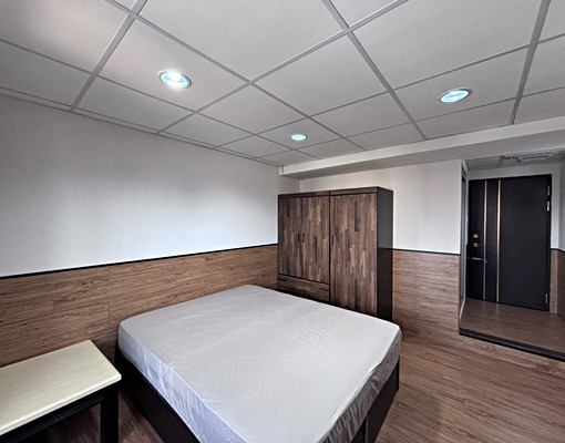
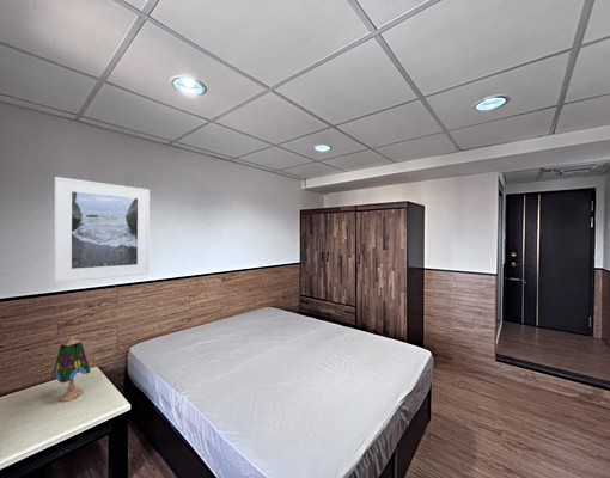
+ table lamp [50,335,91,403]
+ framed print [53,176,151,283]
